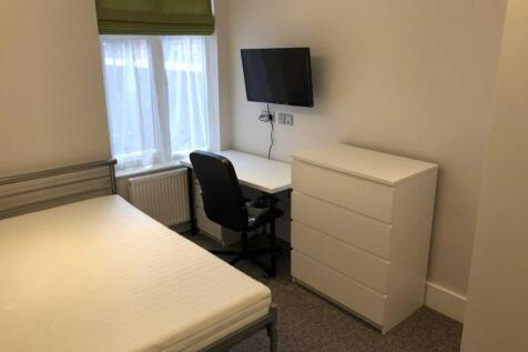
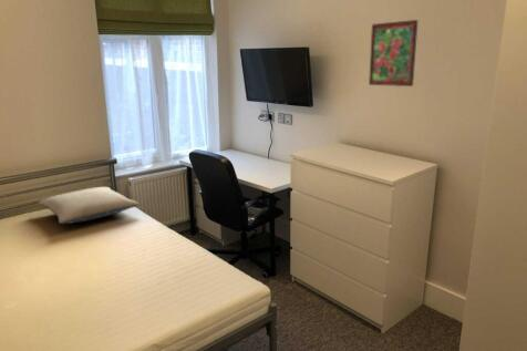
+ pillow [37,186,141,225]
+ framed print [368,19,420,87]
